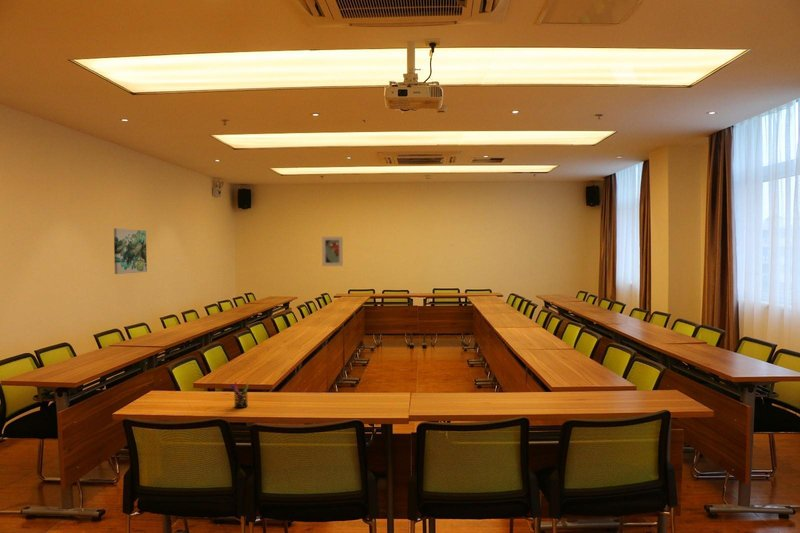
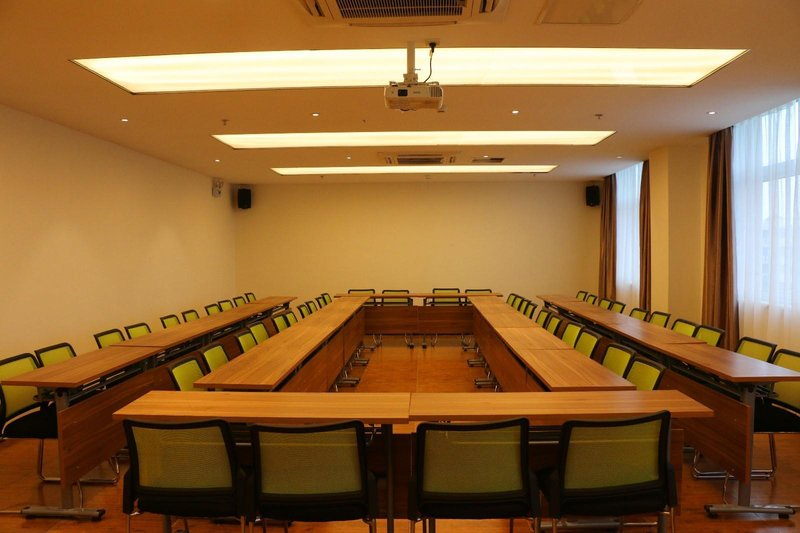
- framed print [321,236,344,267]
- pen holder [229,380,250,409]
- wall art [113,227,148,275]
